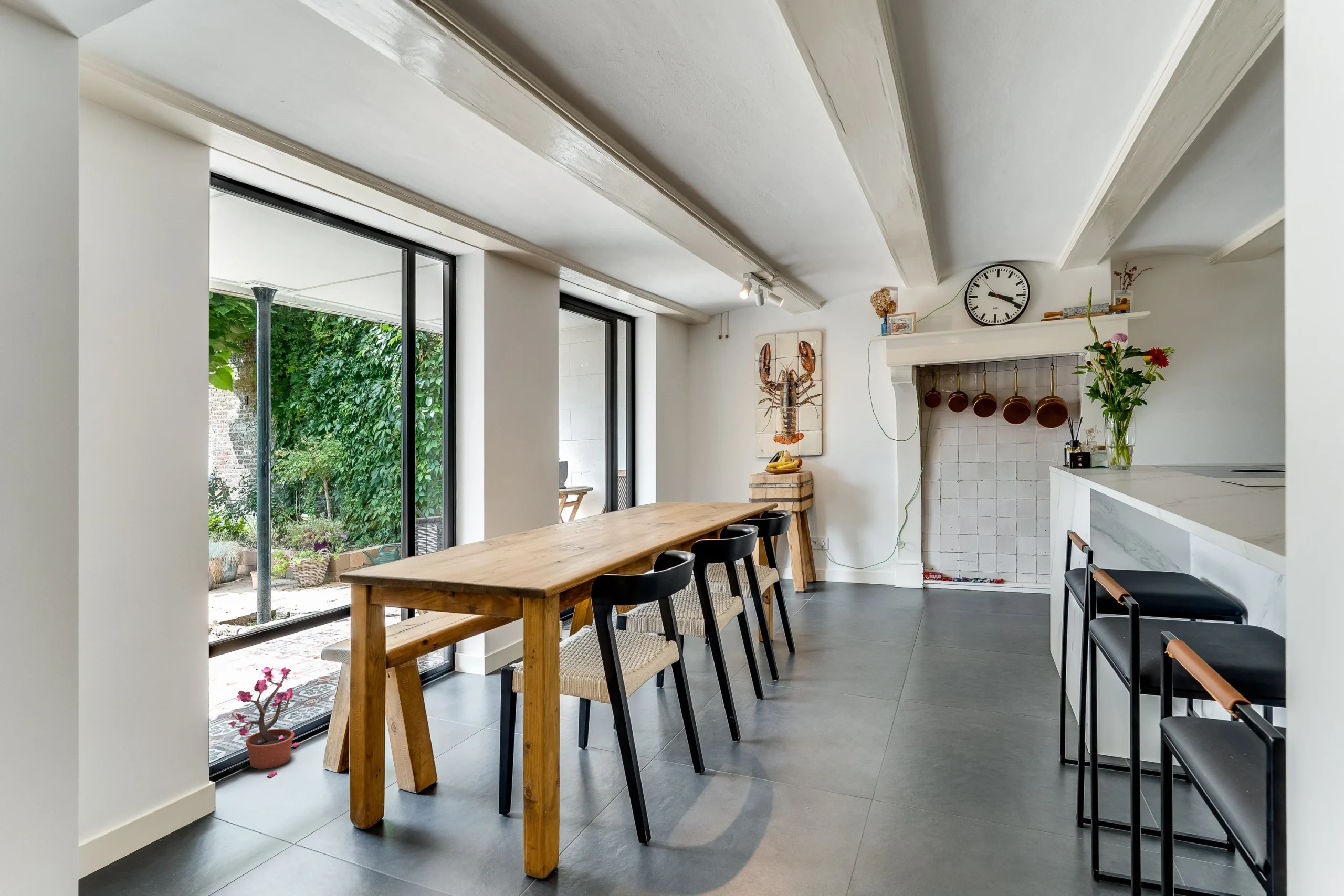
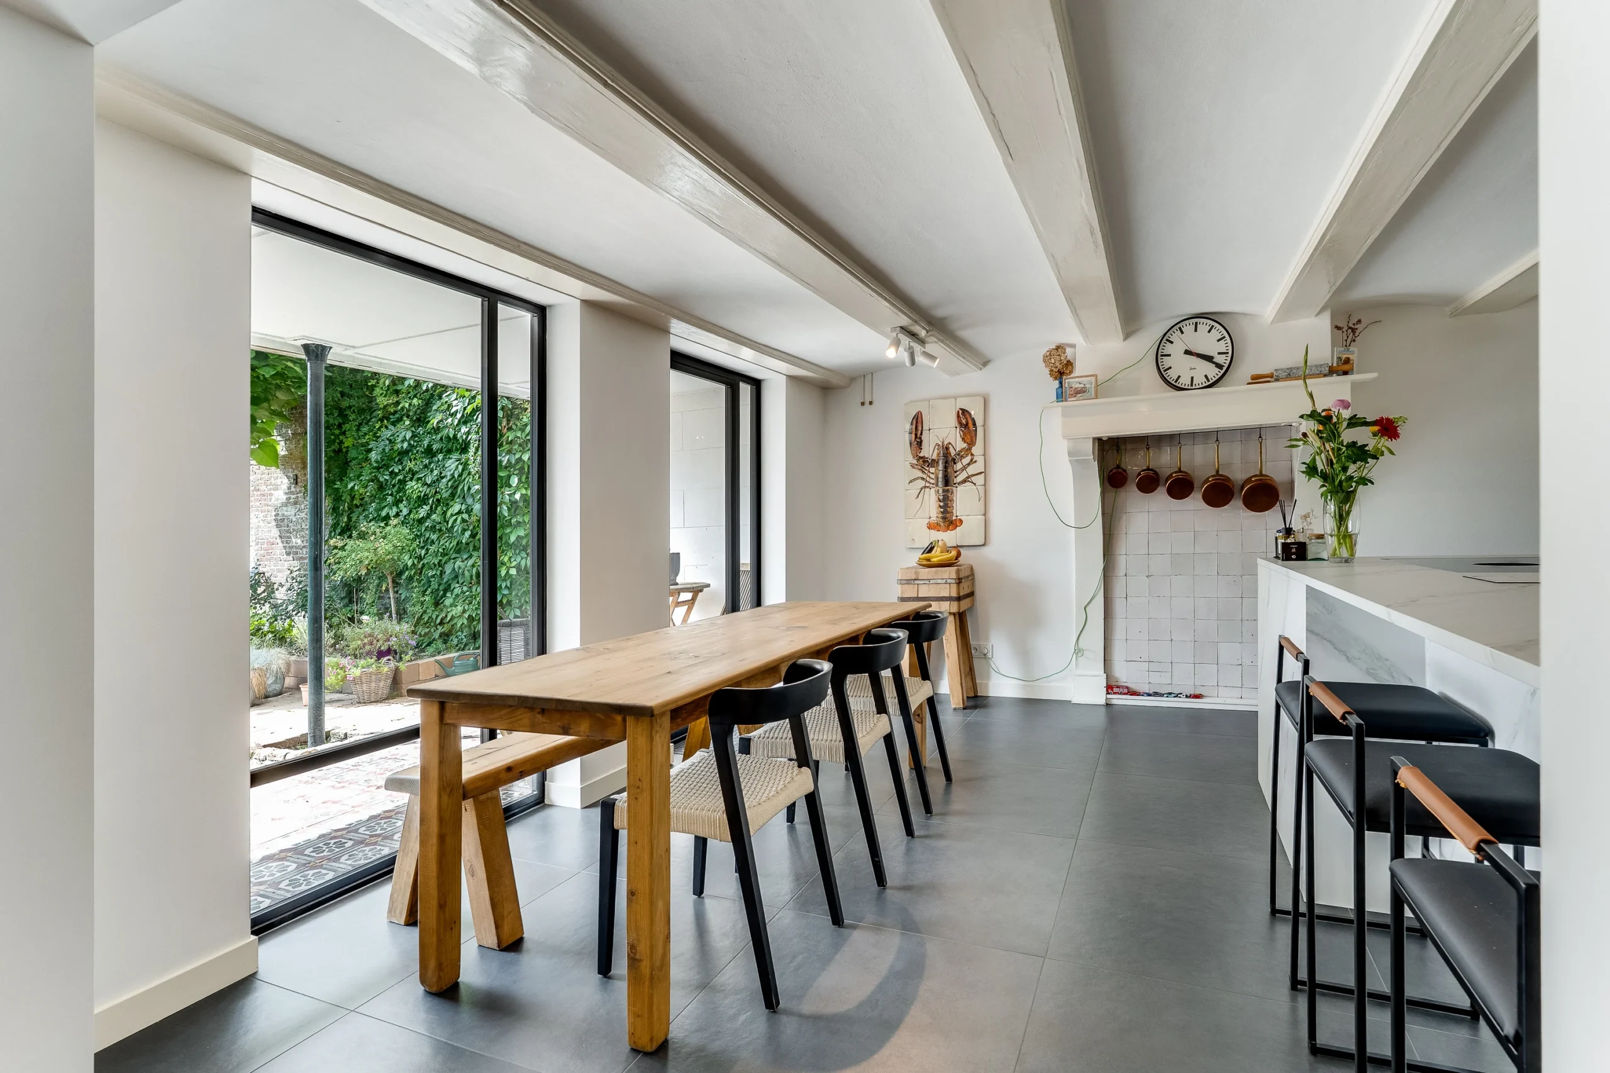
- potted plant [226,666,300,778]
